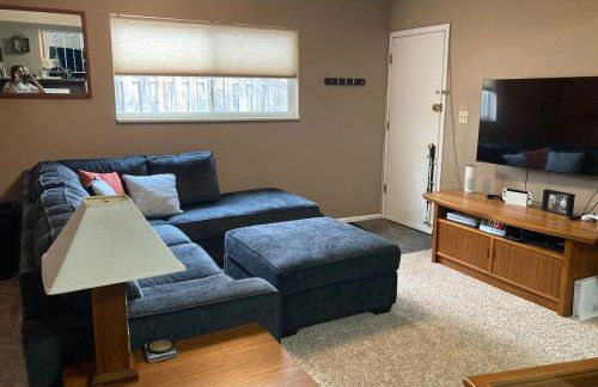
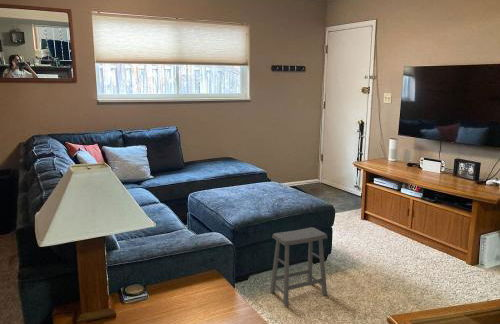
+ footstool [269,227,328,306]
